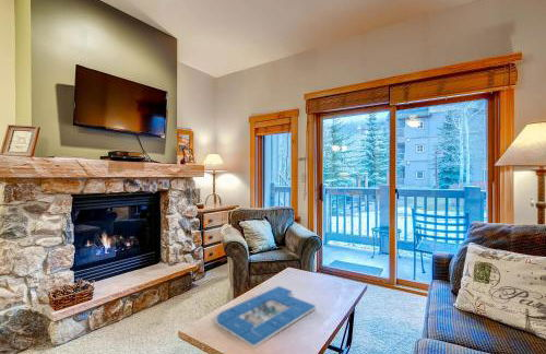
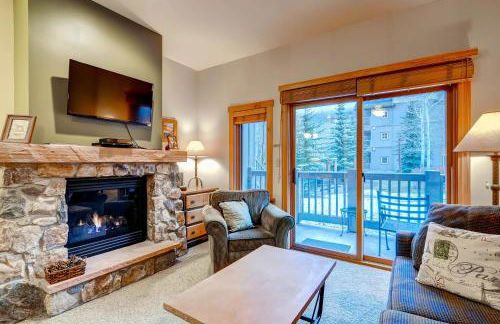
- board game [215,285,318,349]
